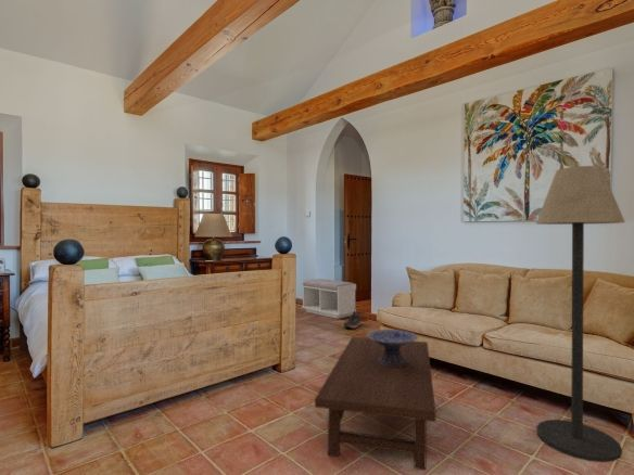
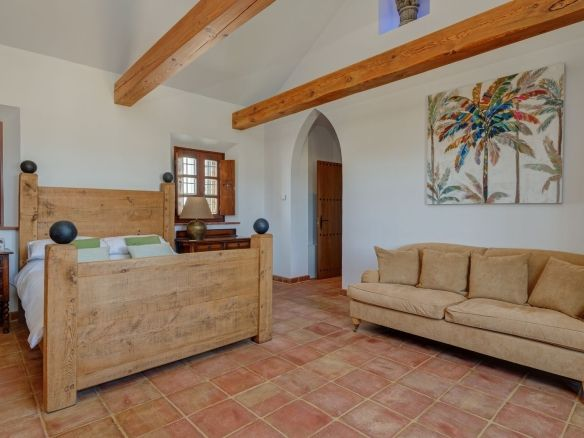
- shoe [342,311,364,330]
- coffee table [314,336,438,472]
- bench [301,278,357,320]
- decorative bowl [366,329,418,367]
- floor lamp [535,165,626,463]
